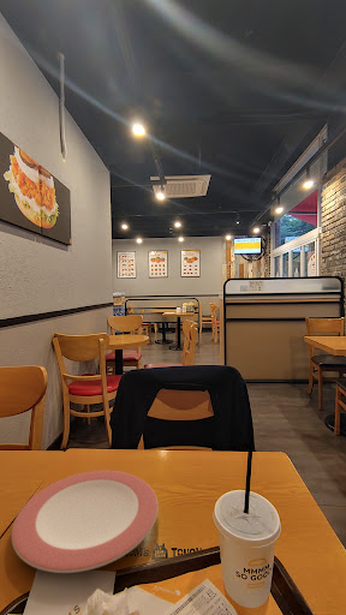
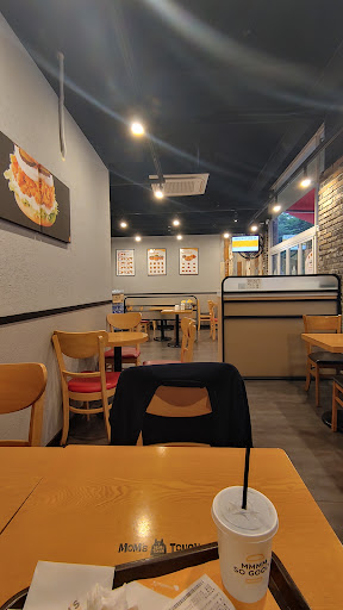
- plate [11,470,159,574]
